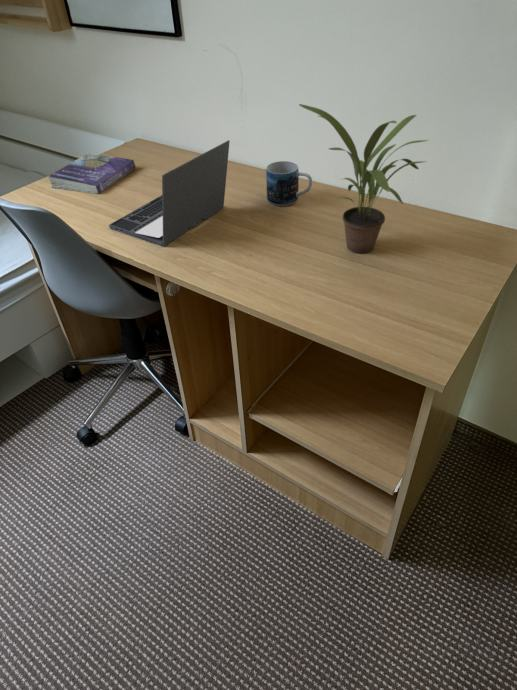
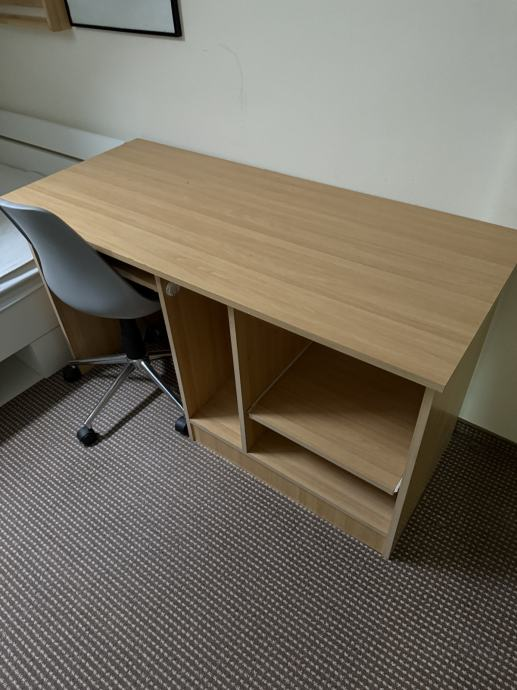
- mug [265,160,313,207]
- potted plant [298,103,429,254]
- laptop [108,139,231,248]
- book [47,153,136,195]
